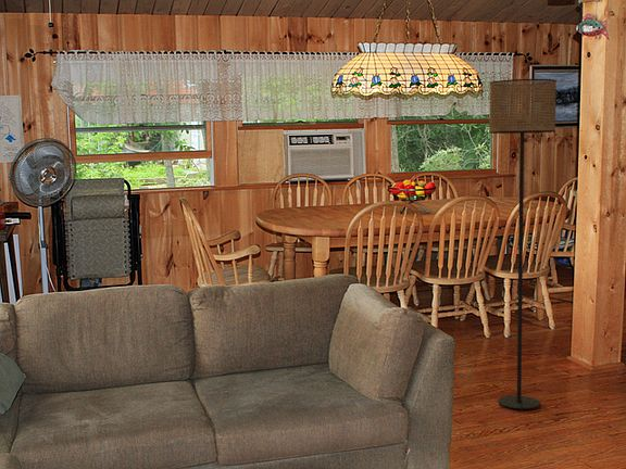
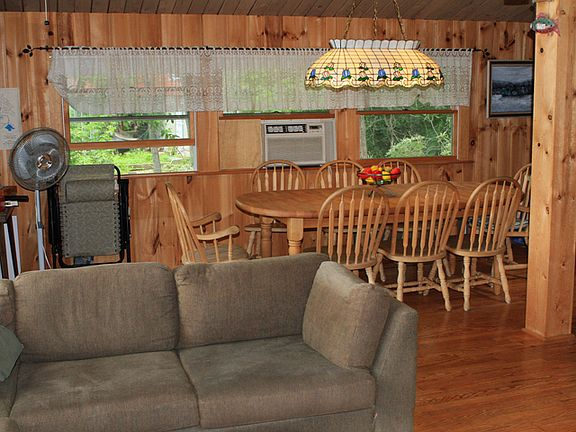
- floor lamp [488,78,558,410]
